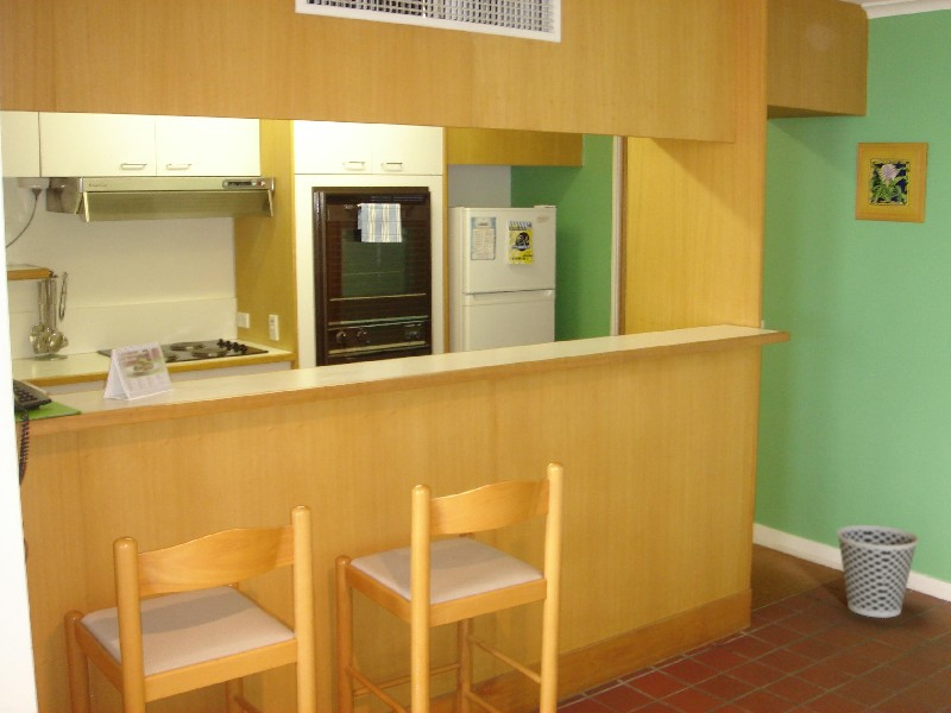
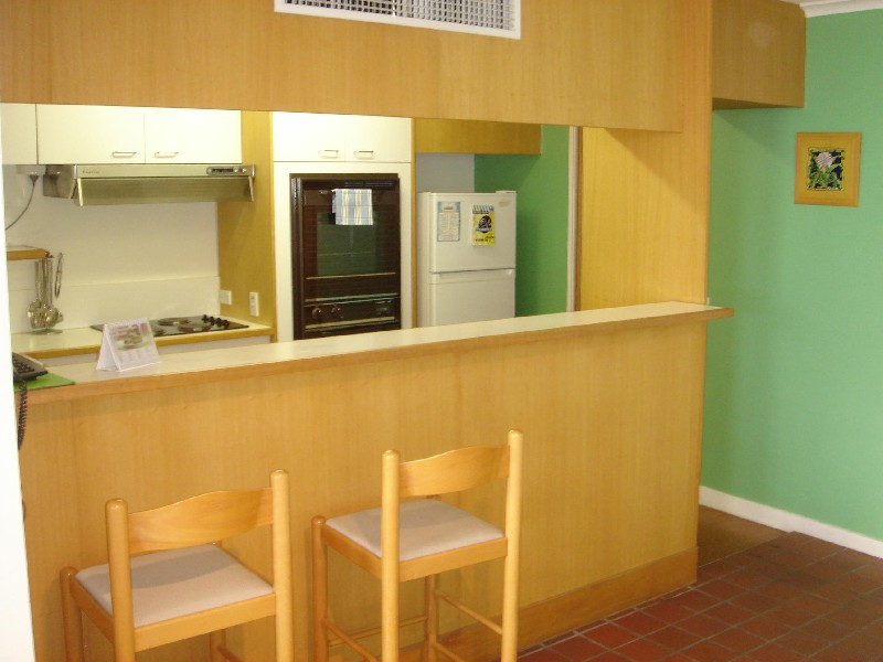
- wastebasket [836,524,920,619]
